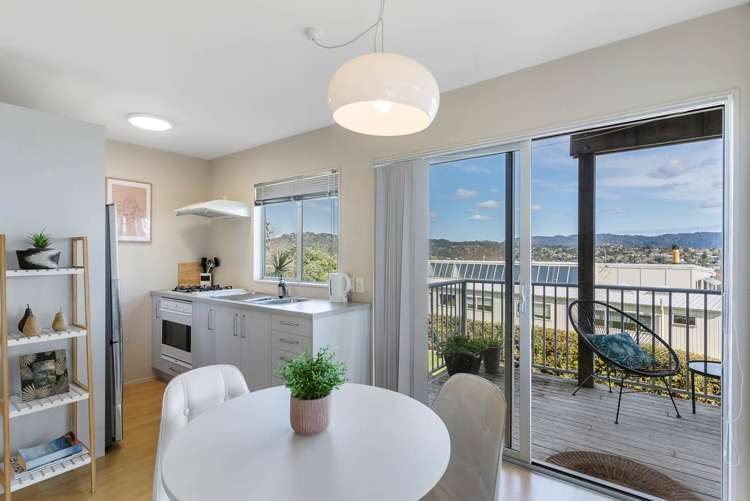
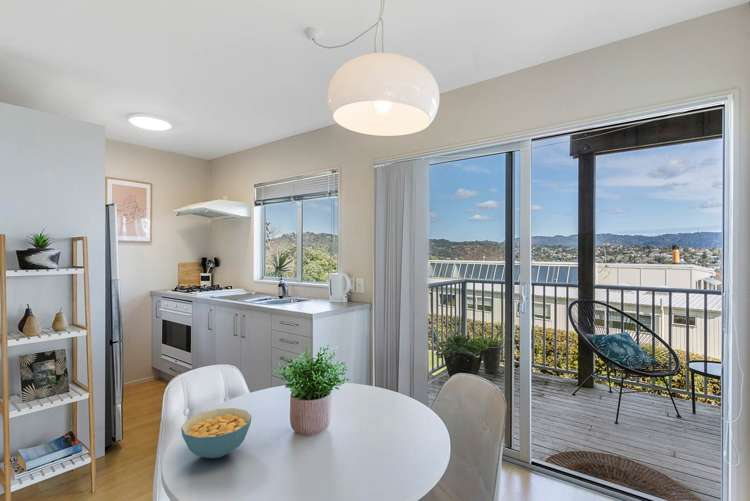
+ cereal bowl [180,407,252,459]
